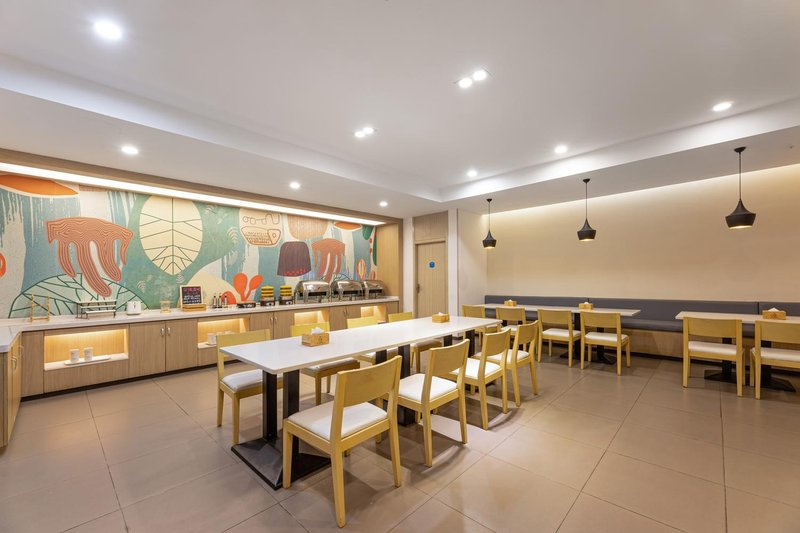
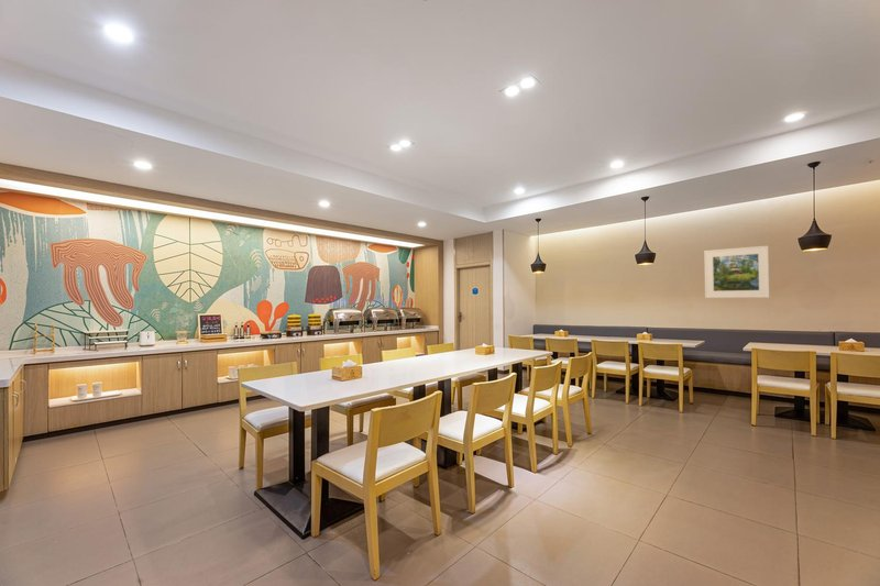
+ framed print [703,245,770,299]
